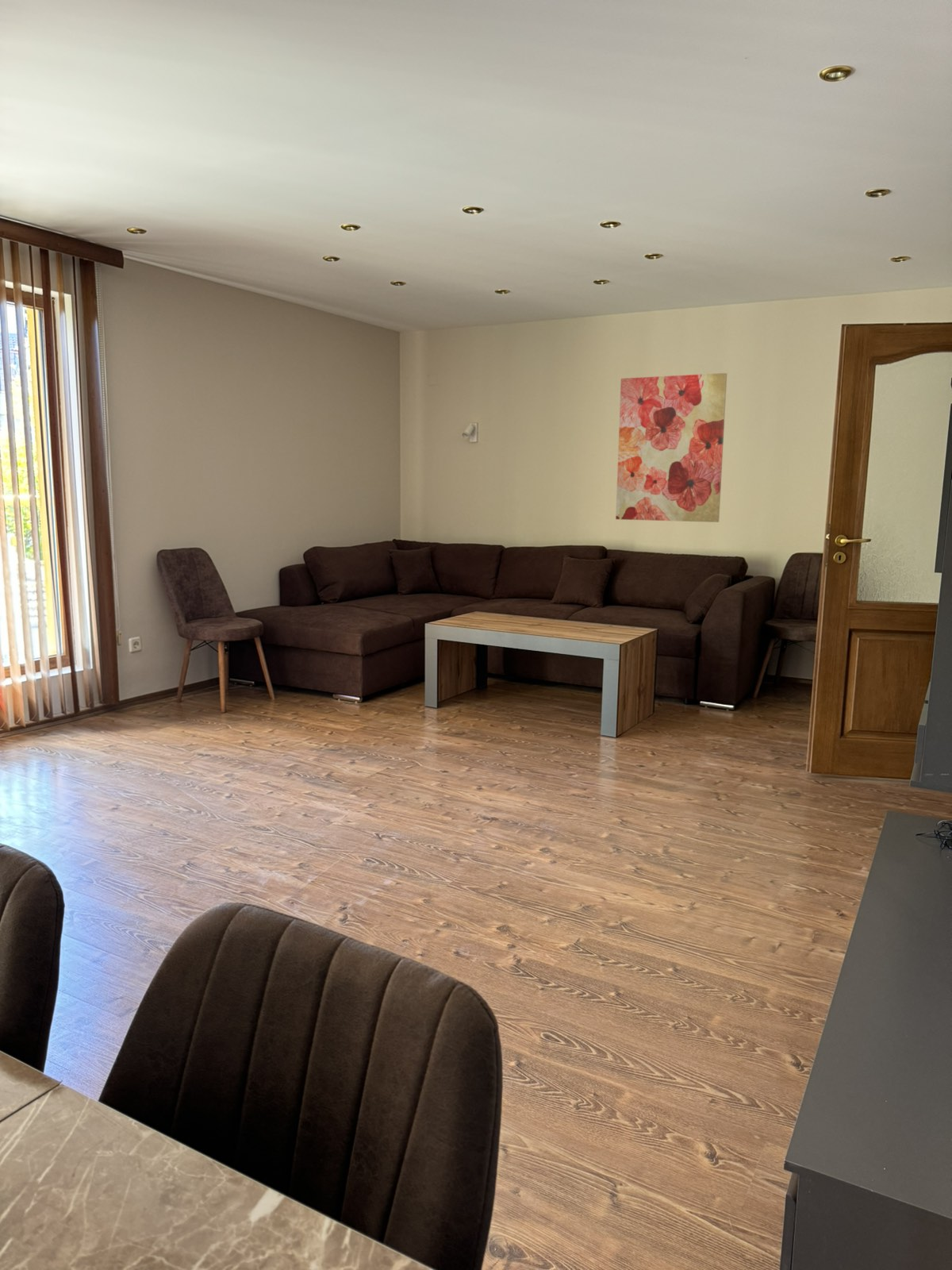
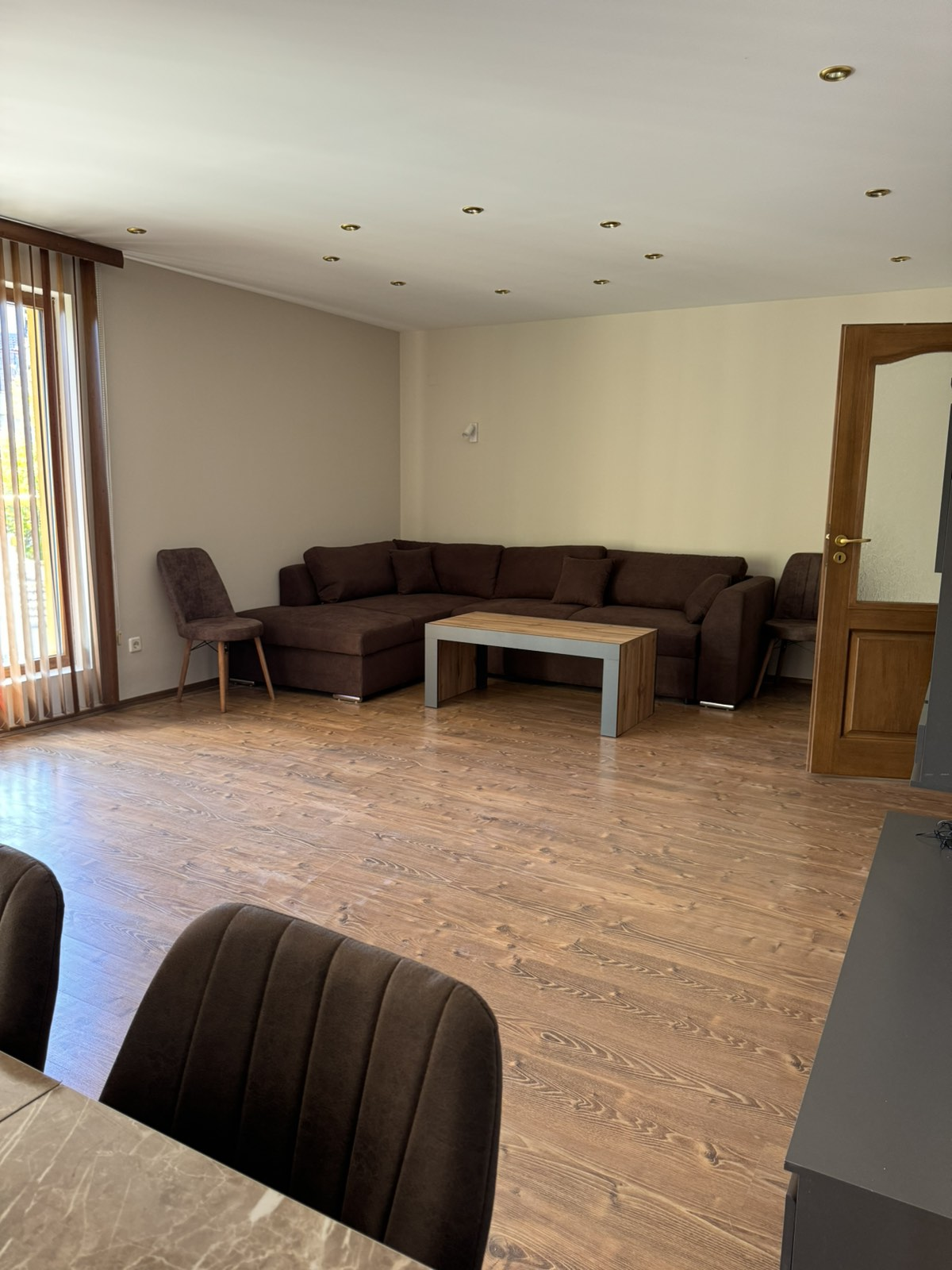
- wall art [615,372,727,523]
